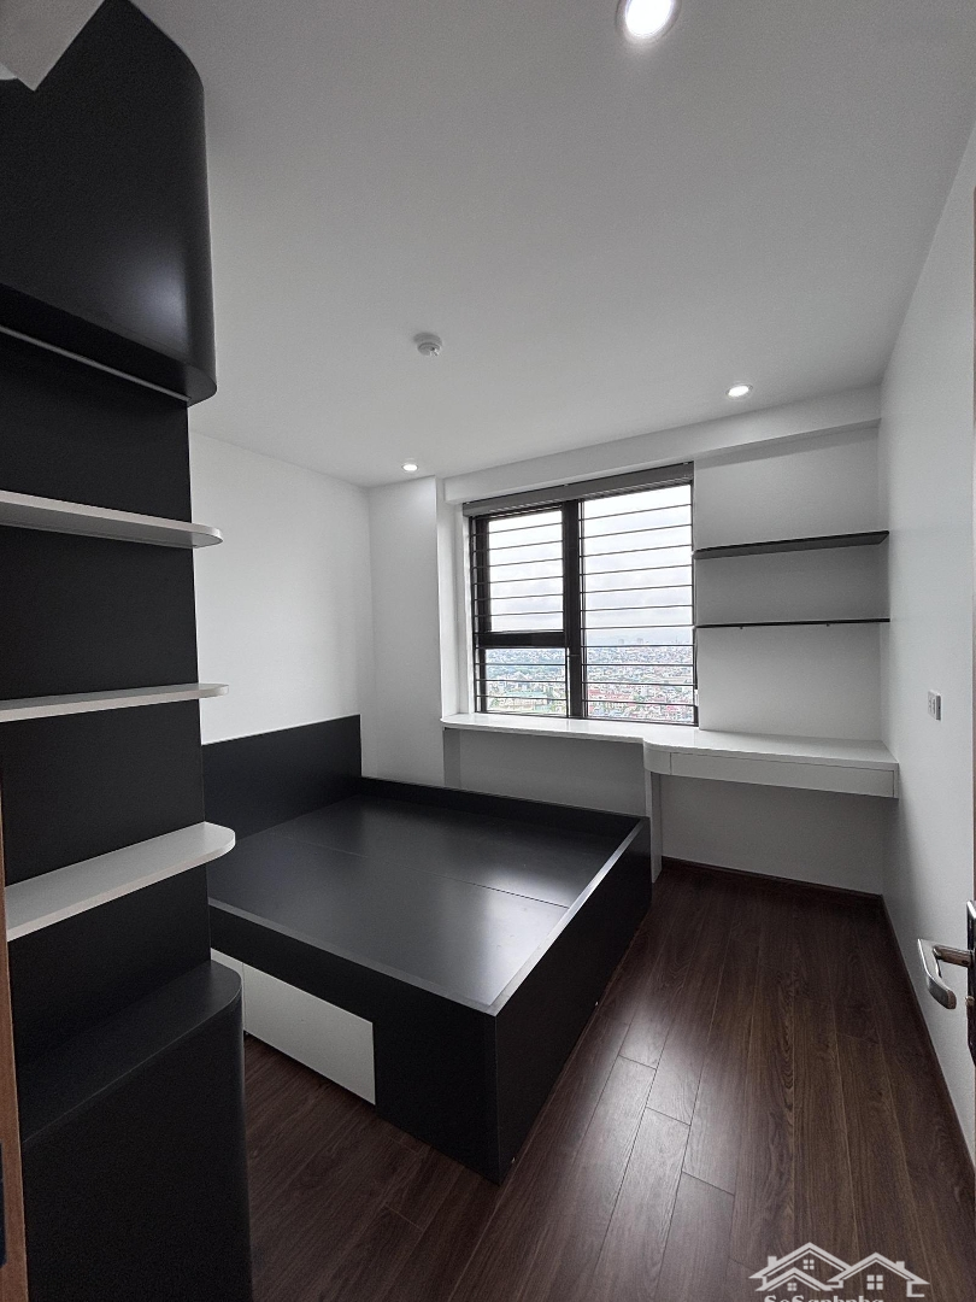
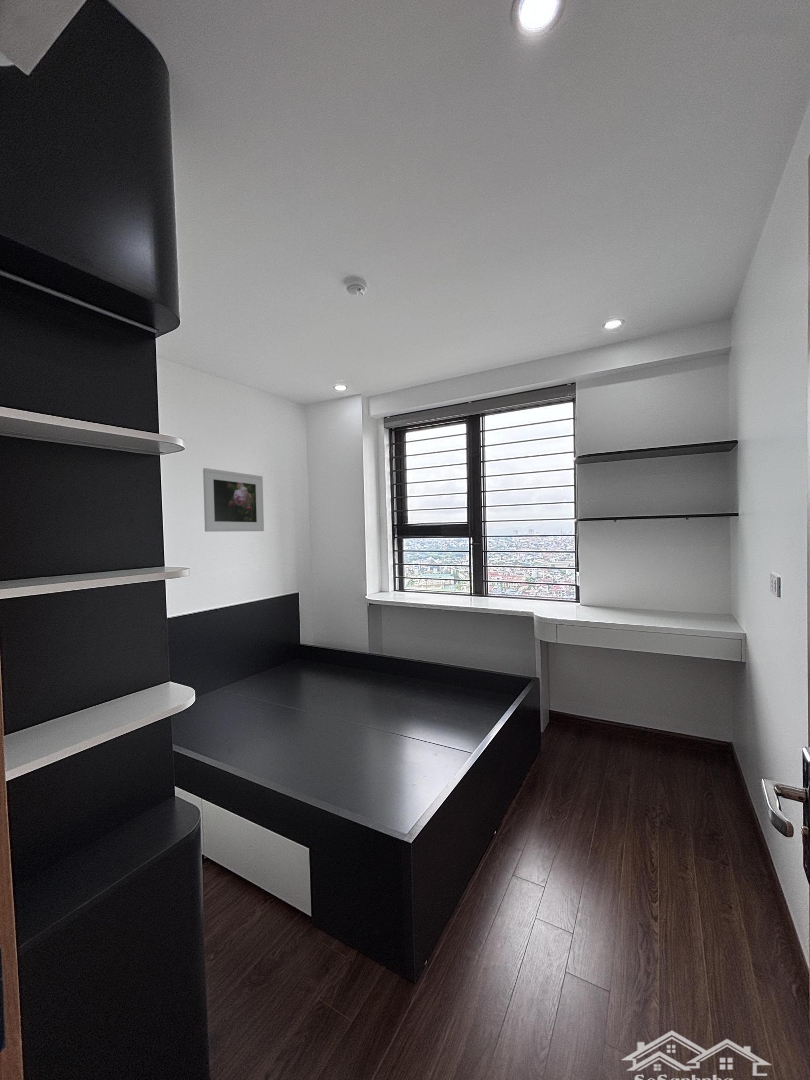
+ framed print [202,467,265,533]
